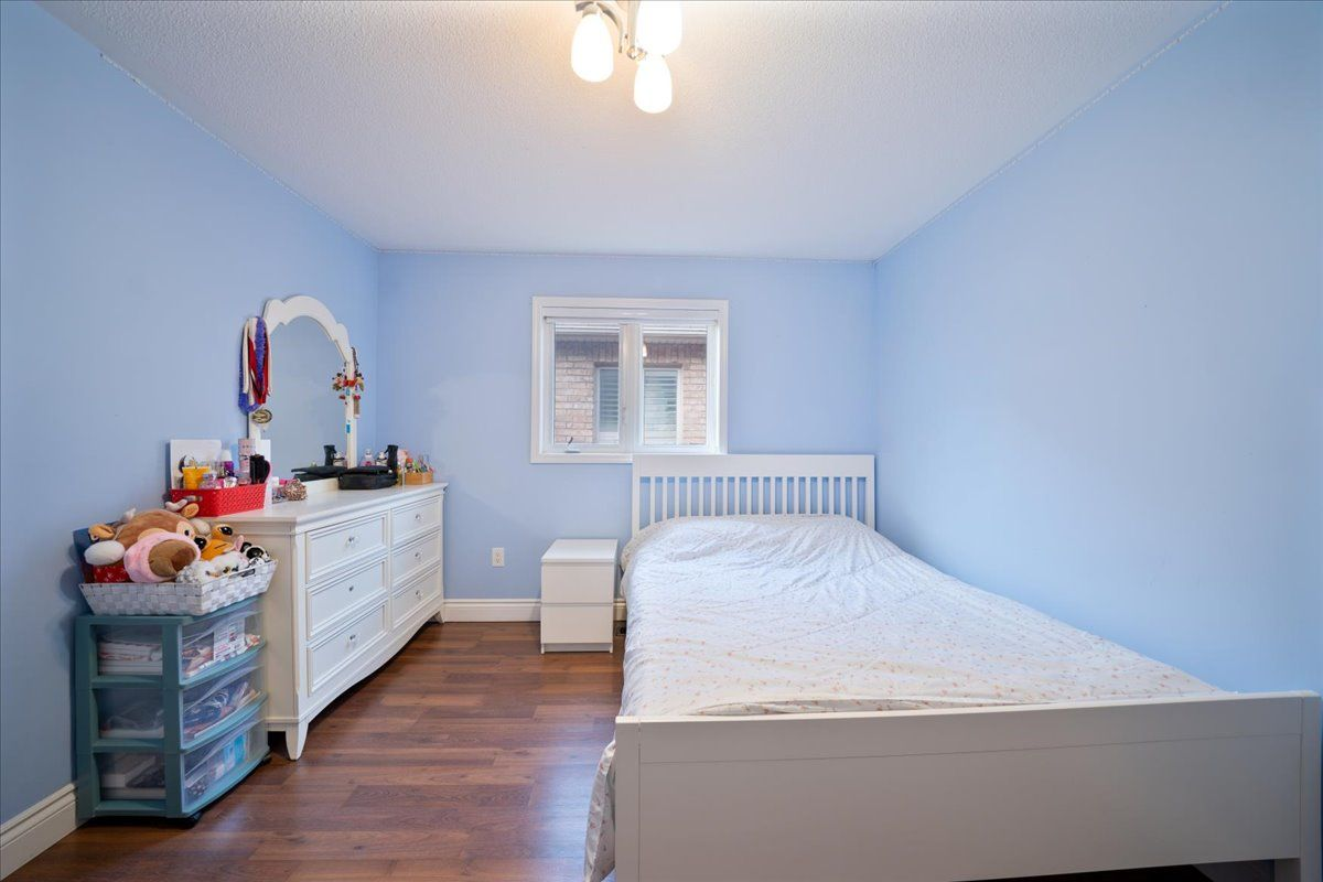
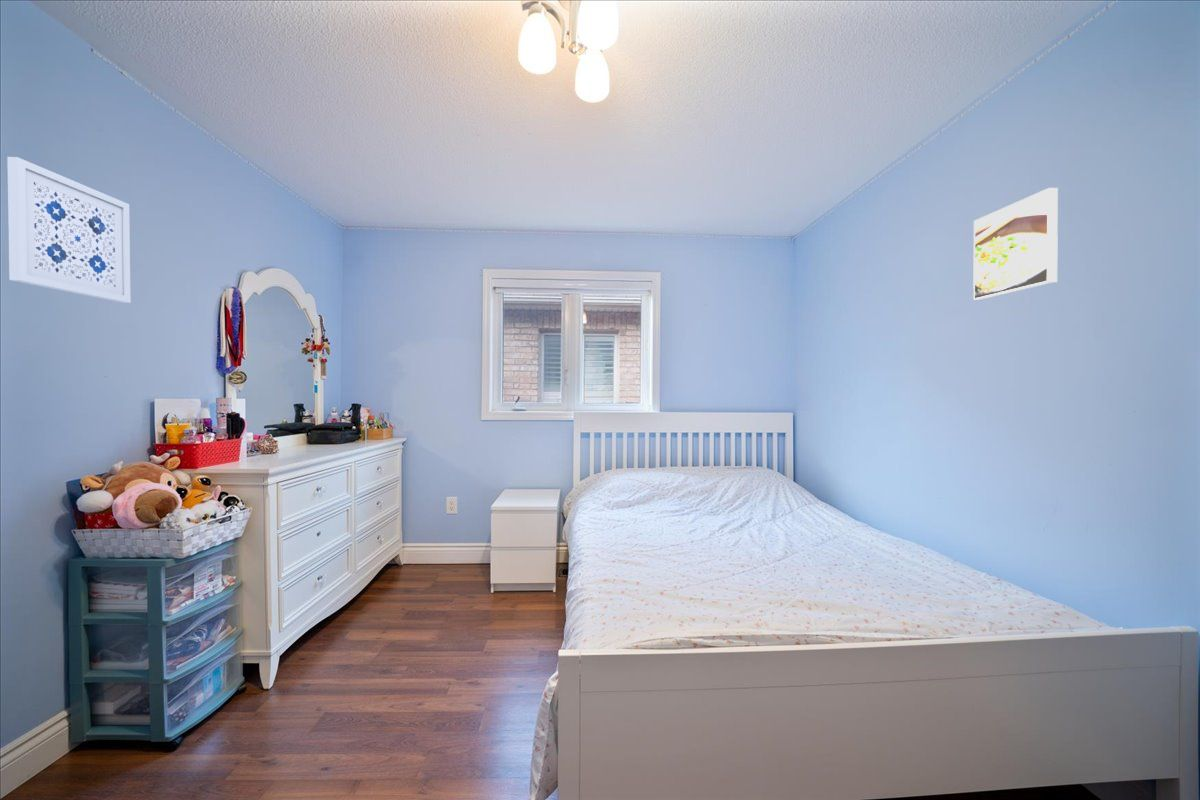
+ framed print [972,187,1059,301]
+ wall art [6,156,132,304]
